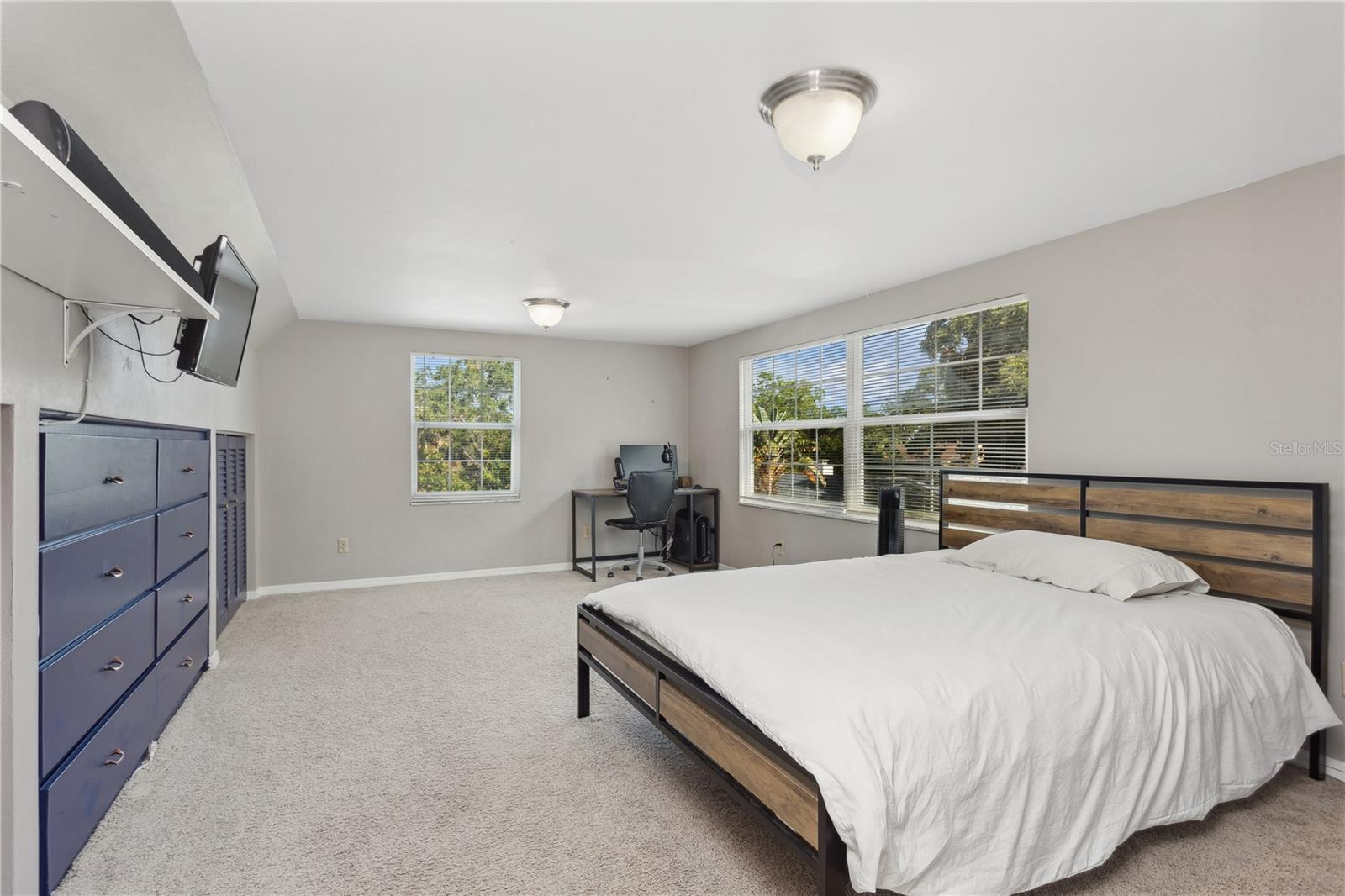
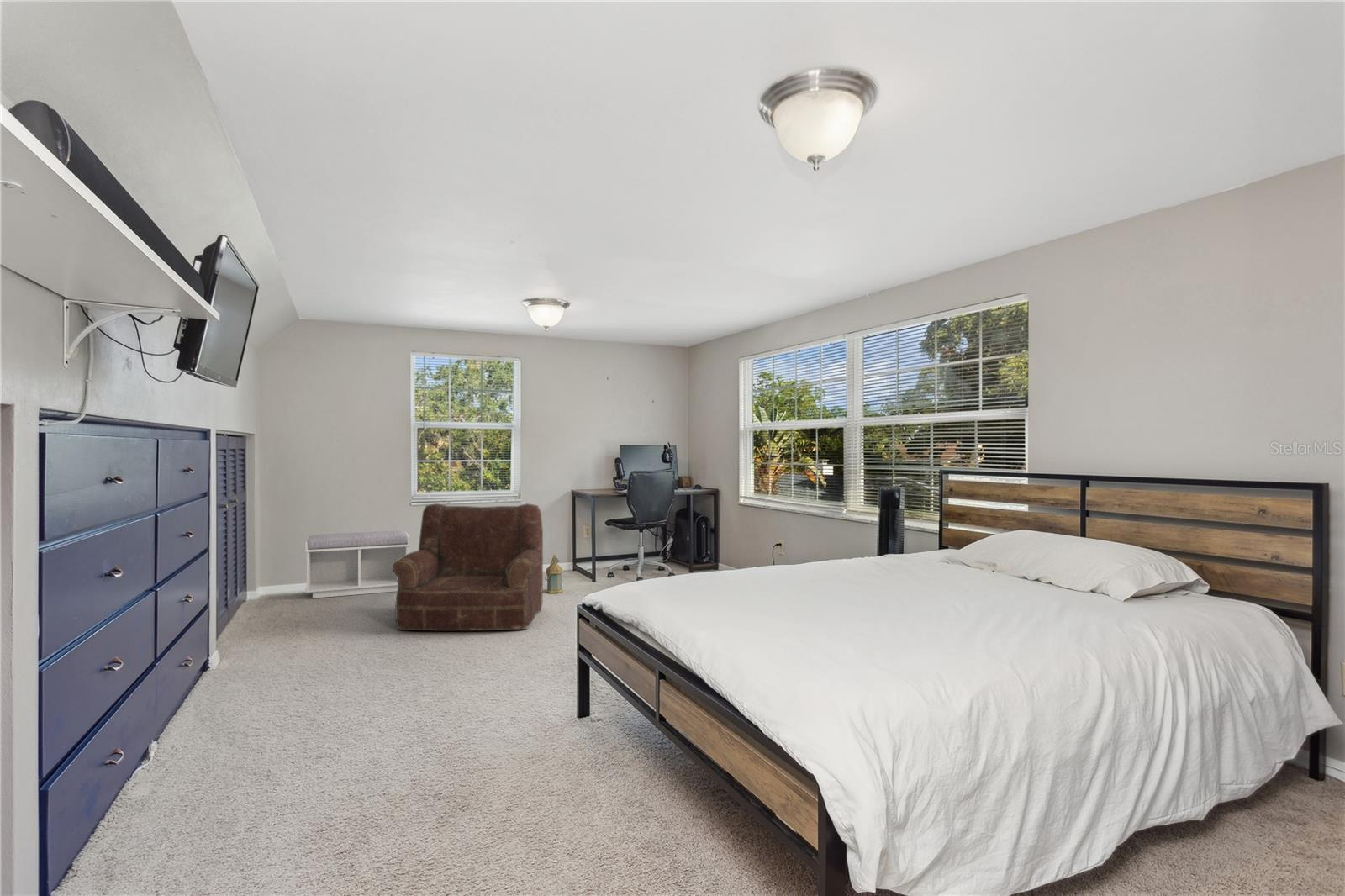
+ armchair [392,503,544,632]
+ lantern [544,553,564,594]
+ bench [304,530,410,599]
